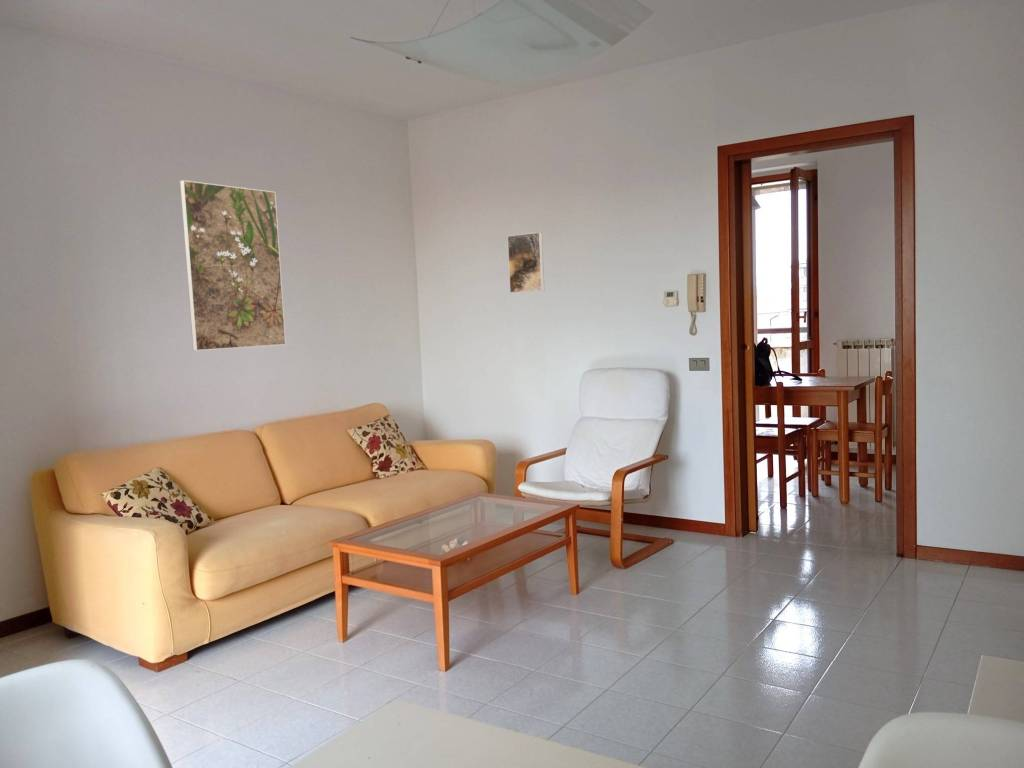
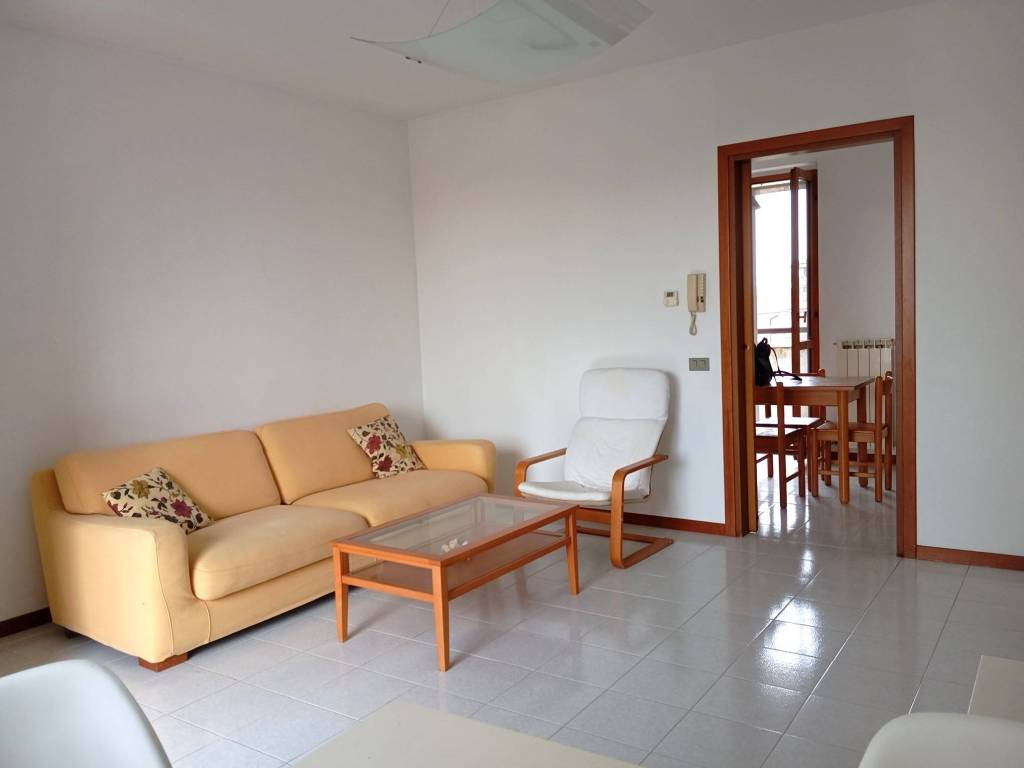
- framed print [179,179,287,352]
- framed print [506,231,545,294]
